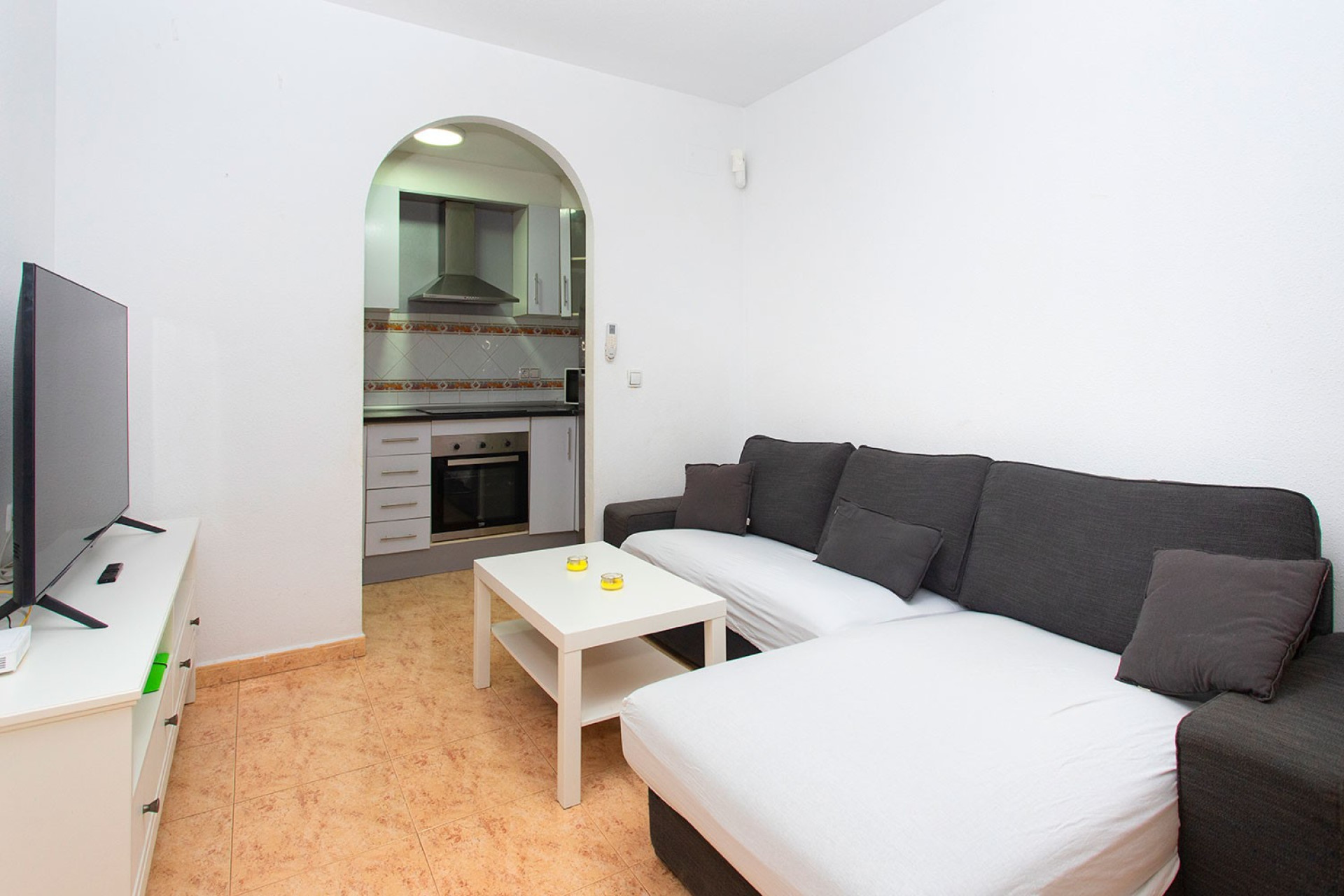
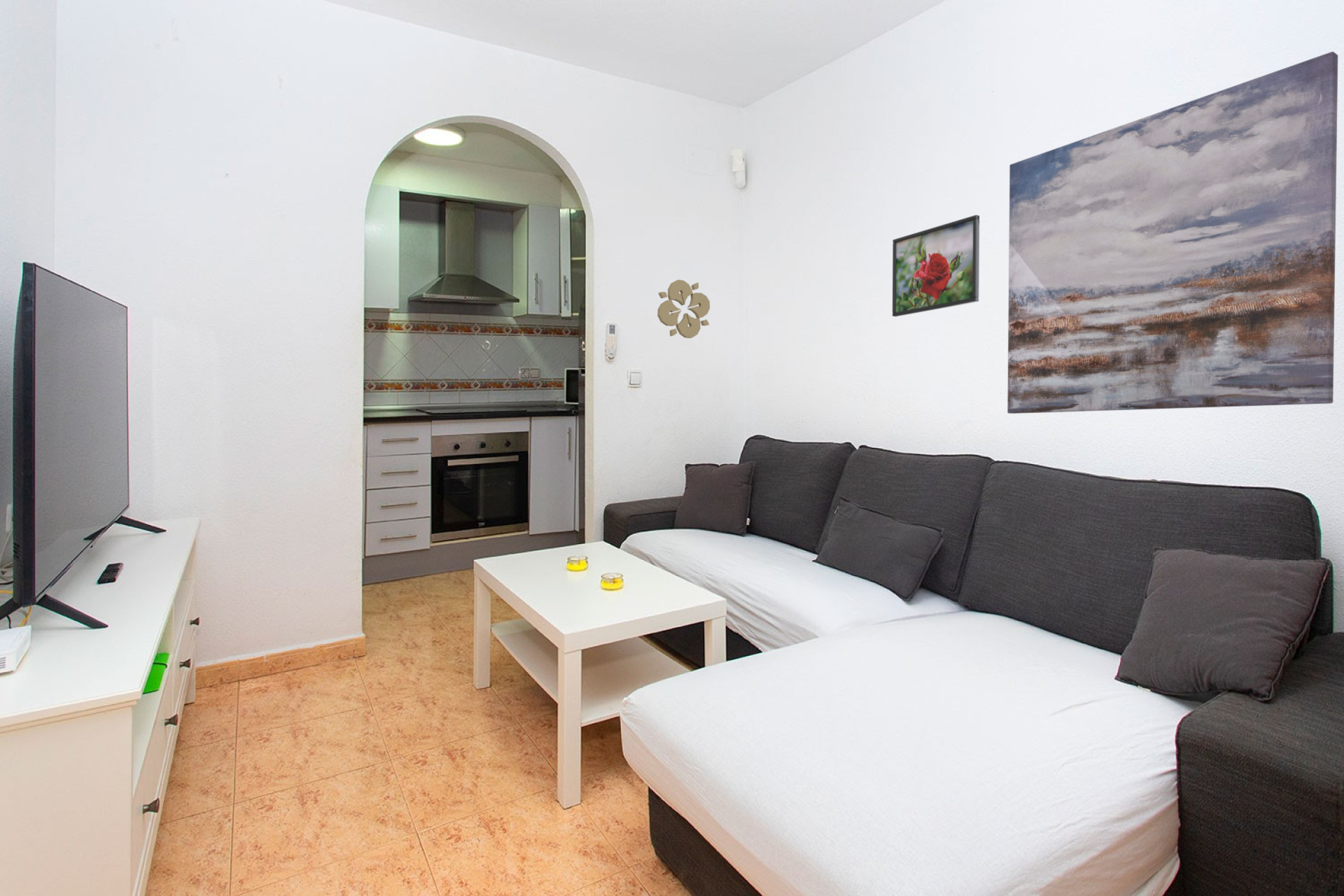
+ wall ornament [657,279,710,339]
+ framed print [892,214,980,317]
+ wall art [1007,51,1338,414]
